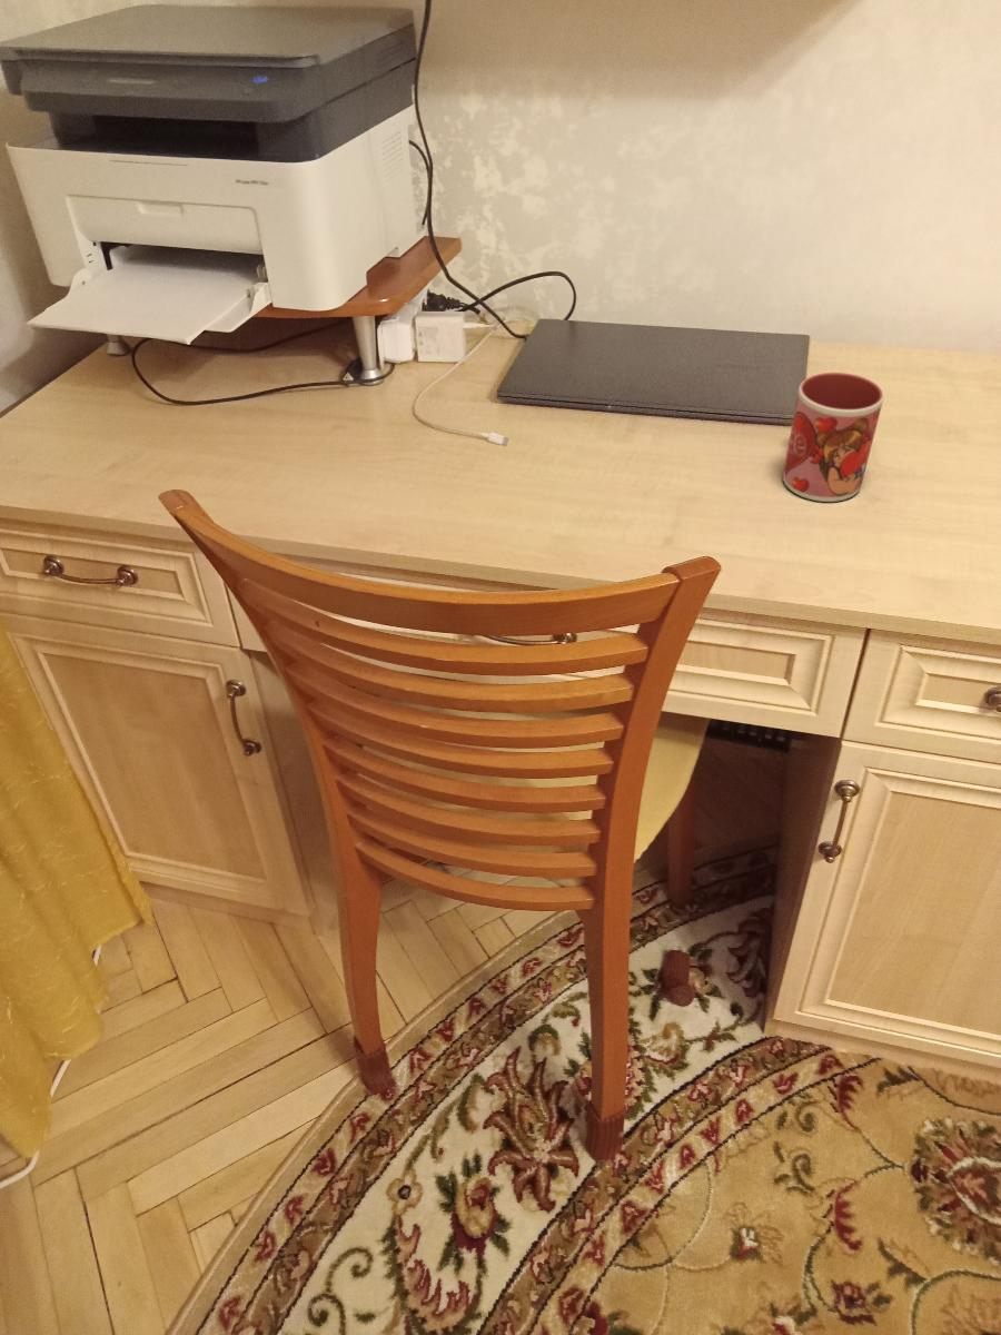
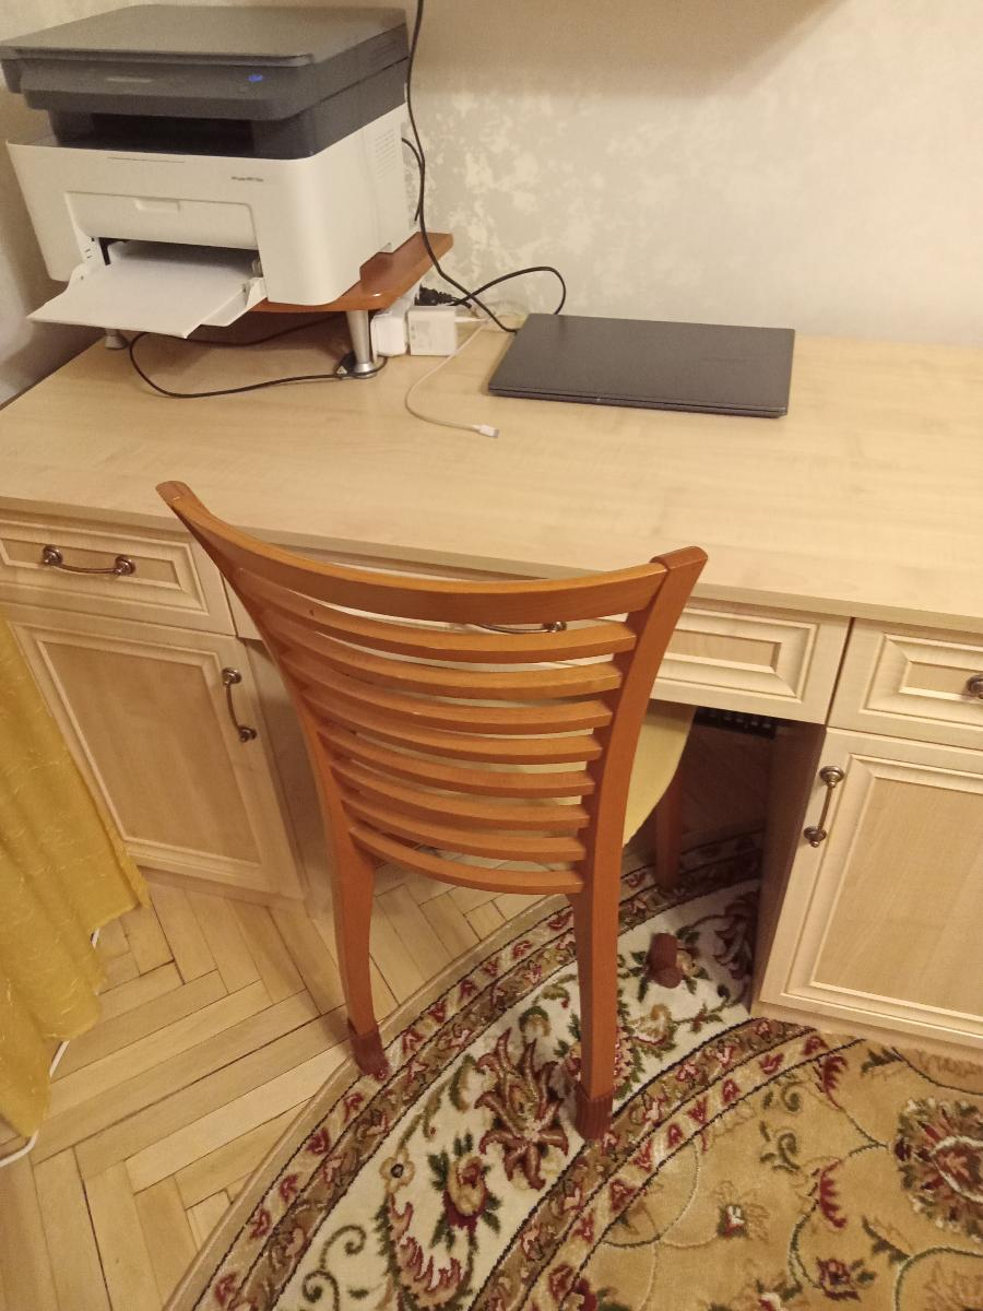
- mug [782,372,885,503]
